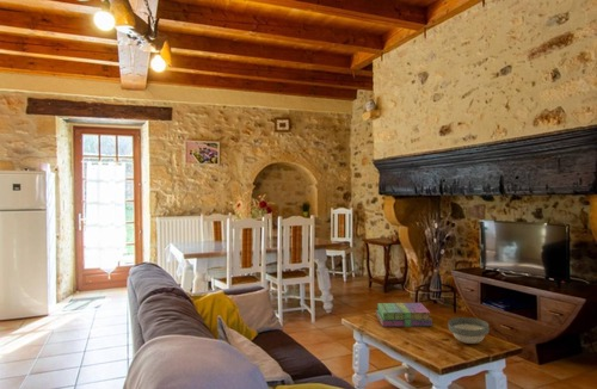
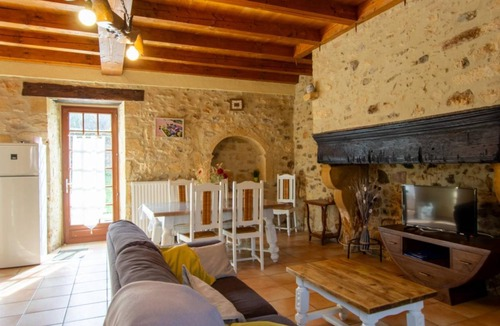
- bowl [447,316,490,345]
- books [375,302,433,328]
